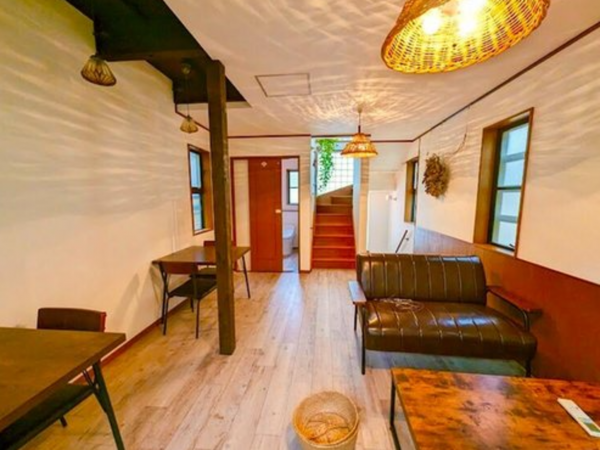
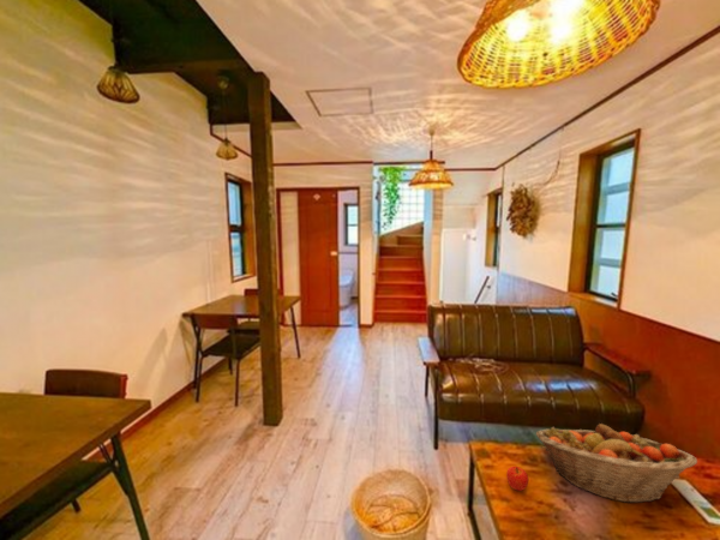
+ fruit basket [535,422,698,504]
+ fruit [505,466,529,492]
